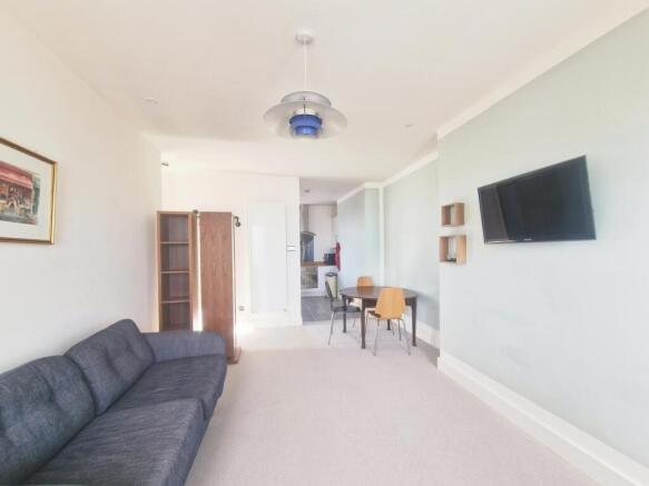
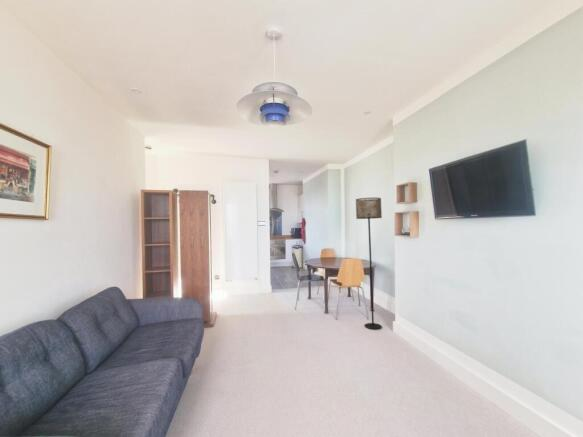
+ floor lamp [355,197,383,330]
